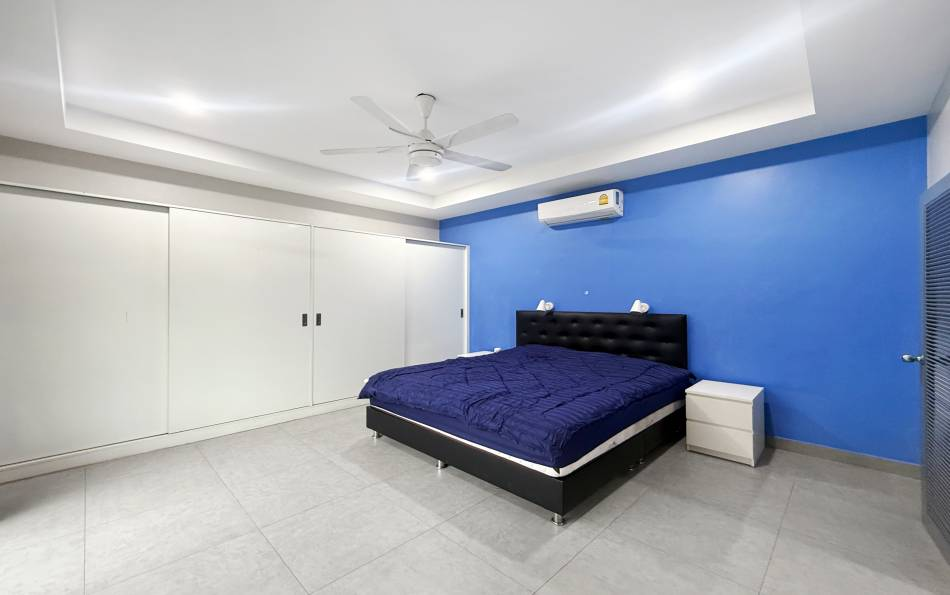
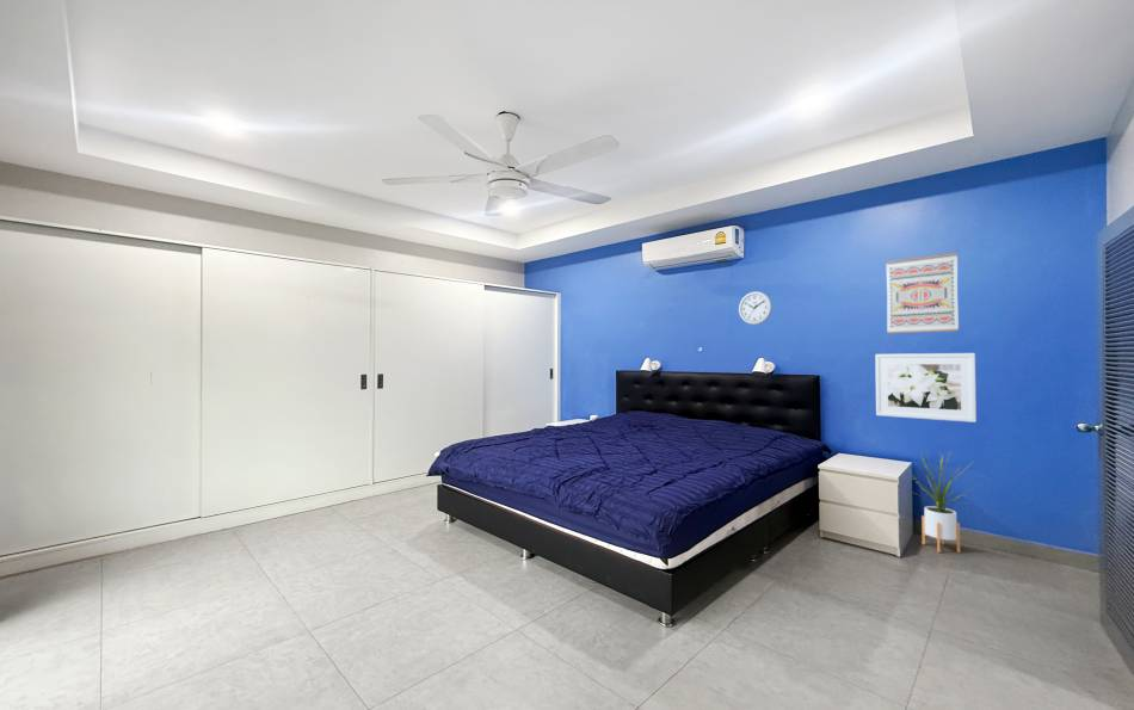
+ wall clock [738,290,774,326]
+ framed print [874,352,978,424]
+ house plant [907,447,974,554]
+ wall art [885,252,960,334]
